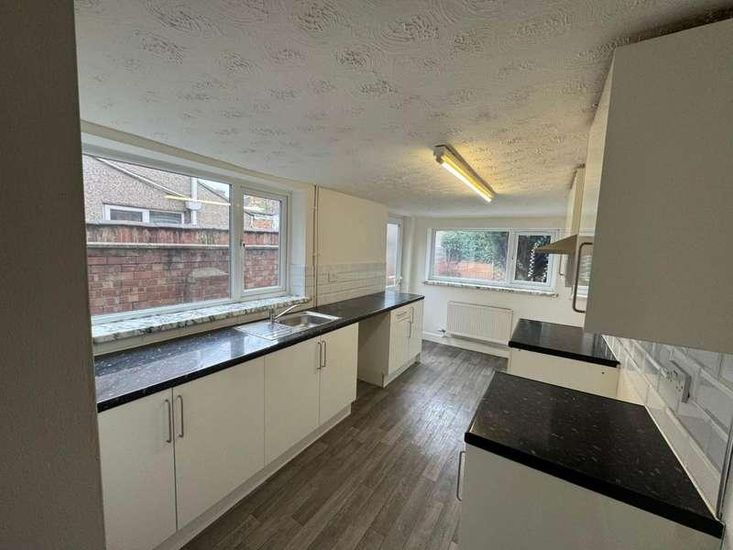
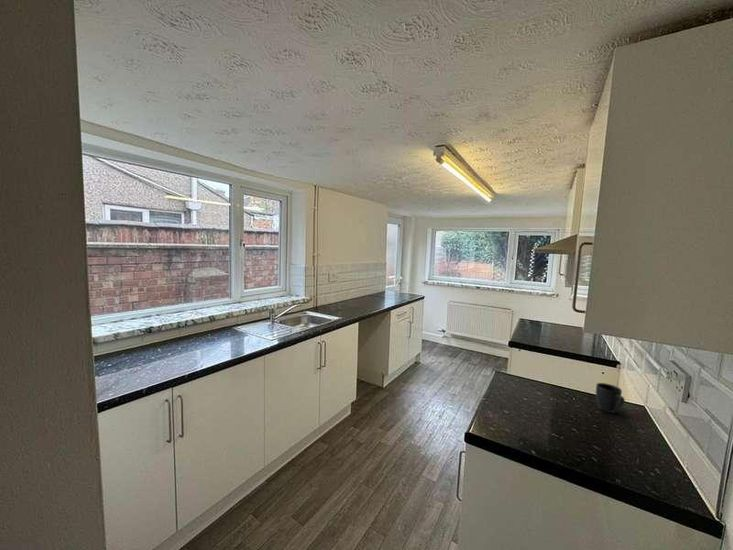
+ mug [595,382,626,414]
